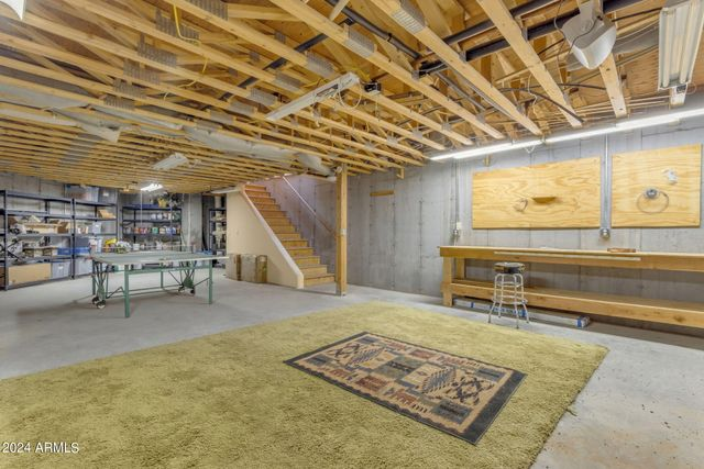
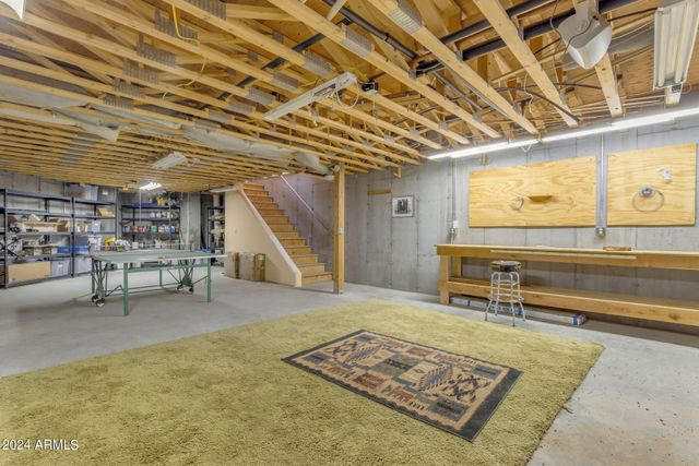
+ wall art [390,193,416,219]
